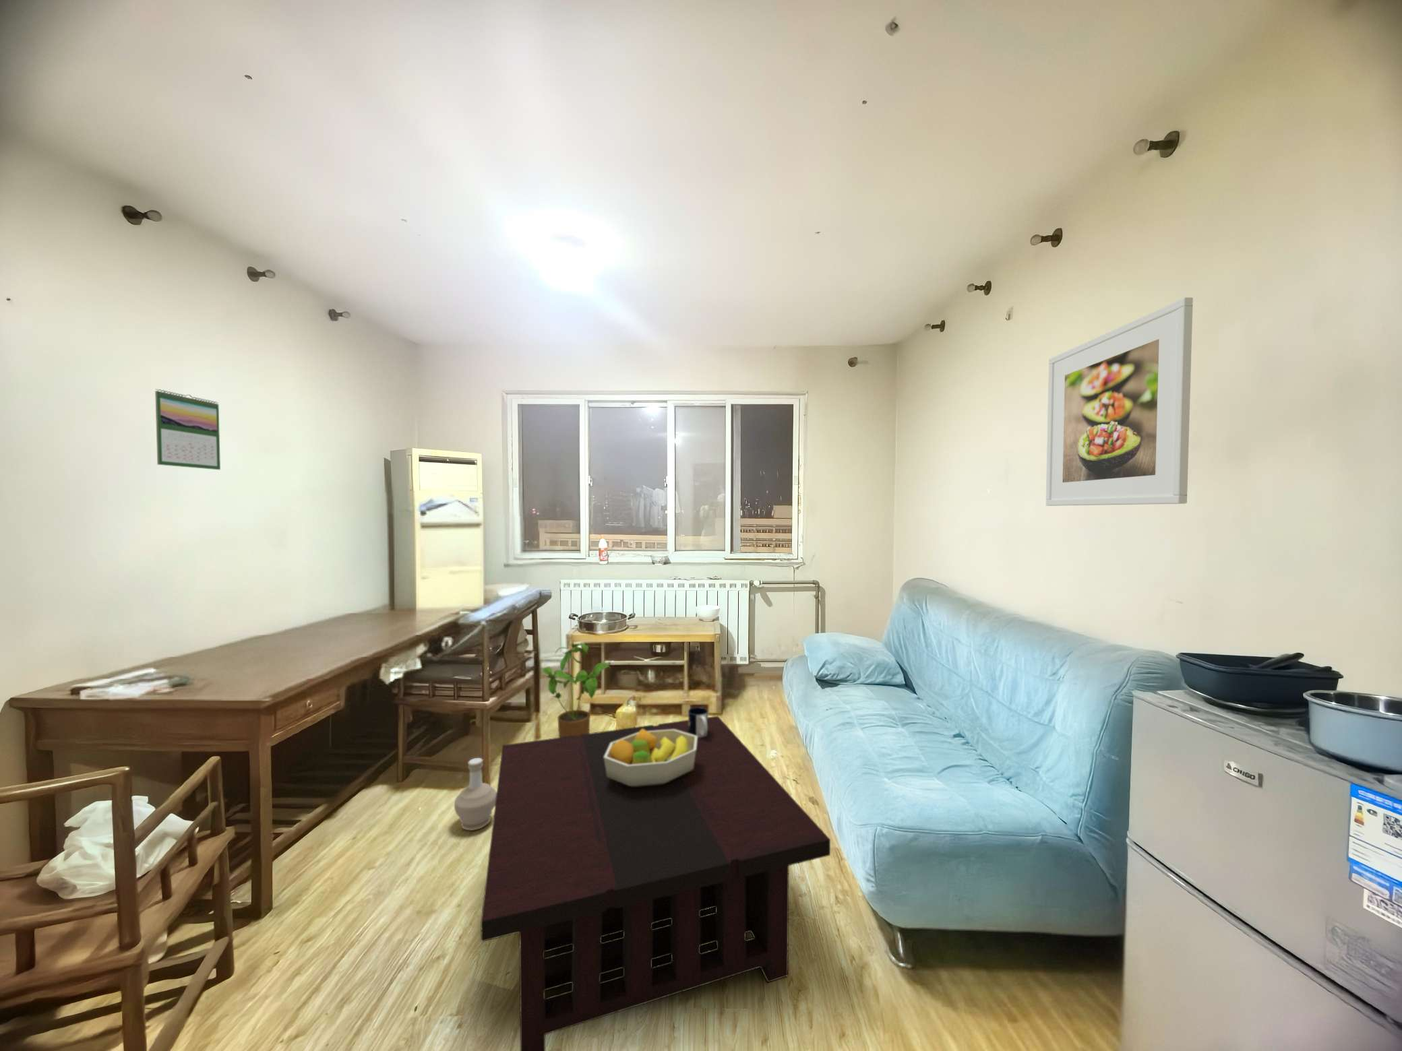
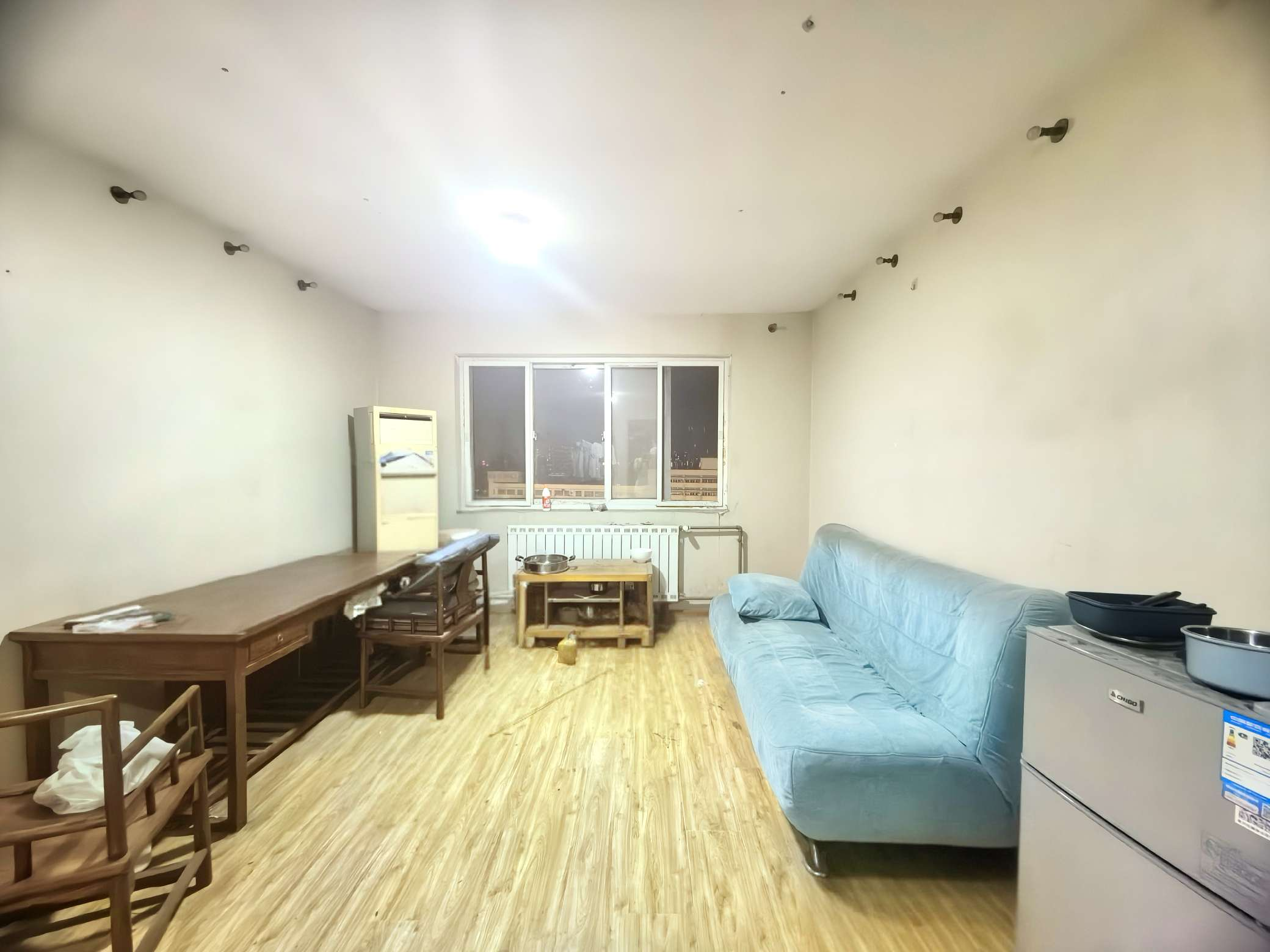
- bottle [454,757,497,831]
- calendar [155,389,221,470]
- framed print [1045,297,1193,507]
- fruit bowl [604,729,697,787]
- coffee table [480,715,831,1051]
- house plant [542,643,612,737]
- mug [688,707,709,737]
